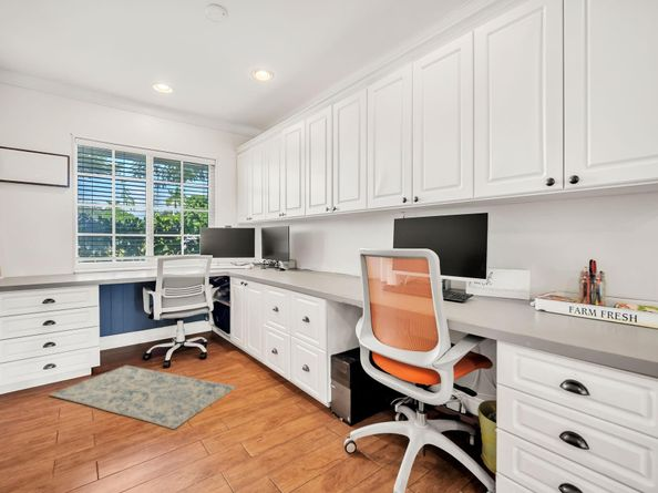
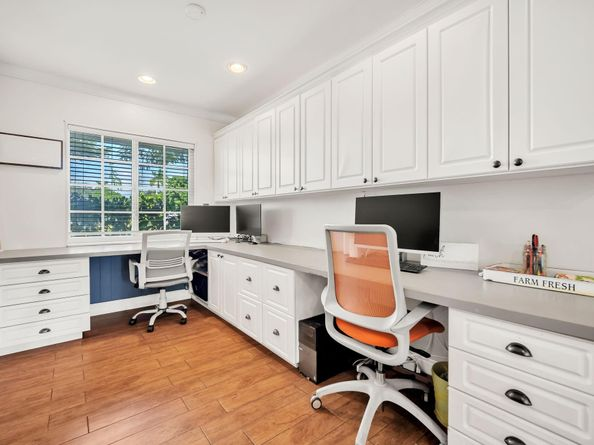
- rug [48,364,238,430]
